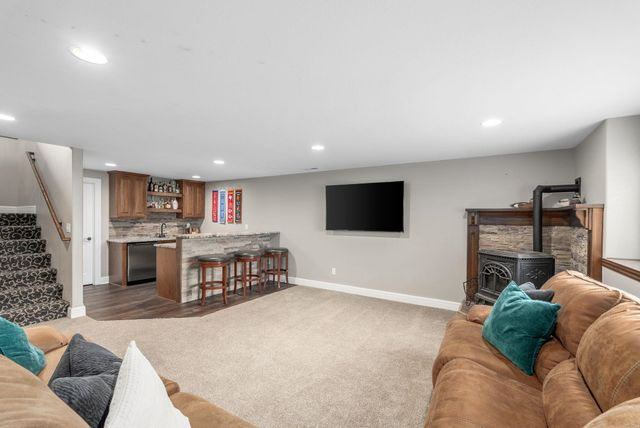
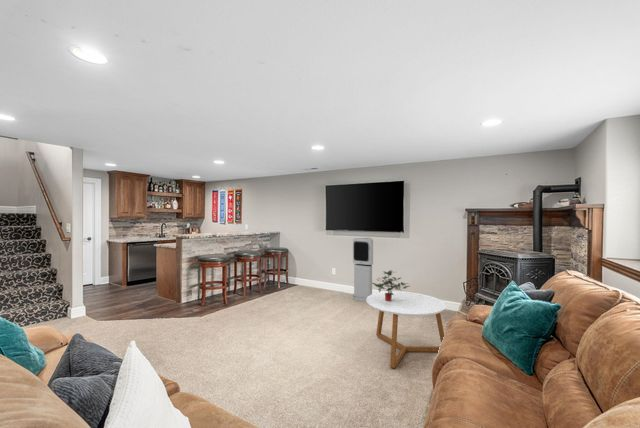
+ potted plant [372,269,410,301]
+ air purifier [352,237,374,303]
+ coffee table [366,290,447,369]
